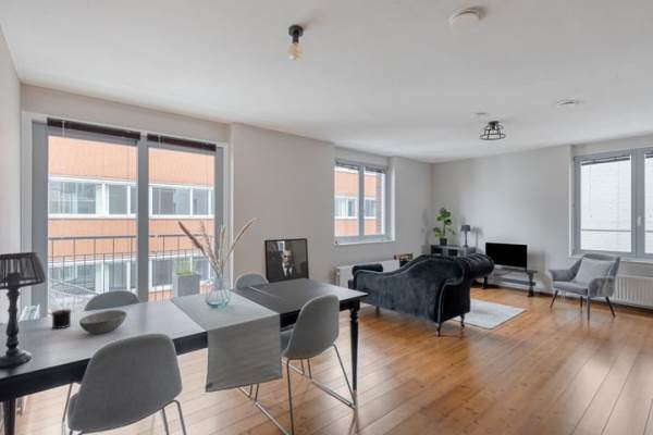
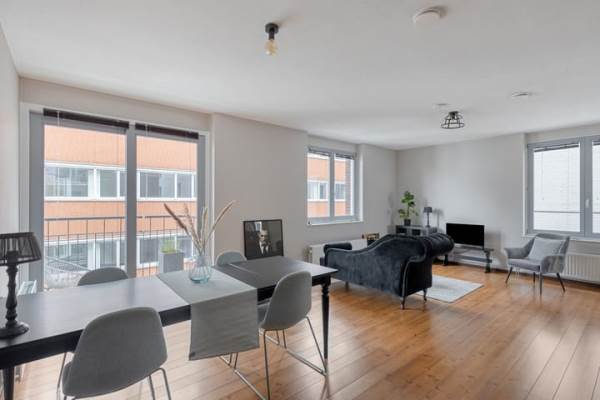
- bowl [78,309,127,335]
- candle [50,304,73,330]
